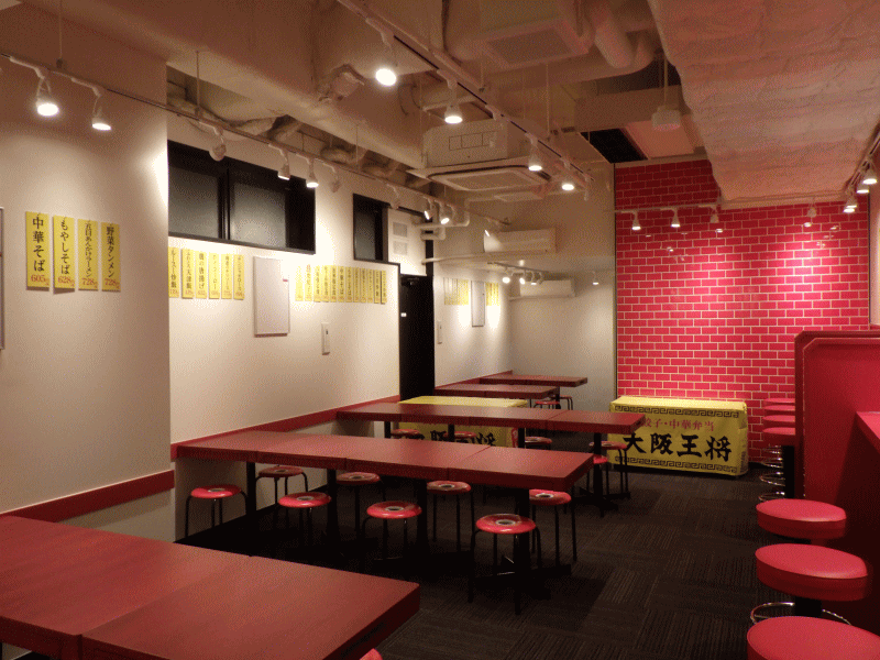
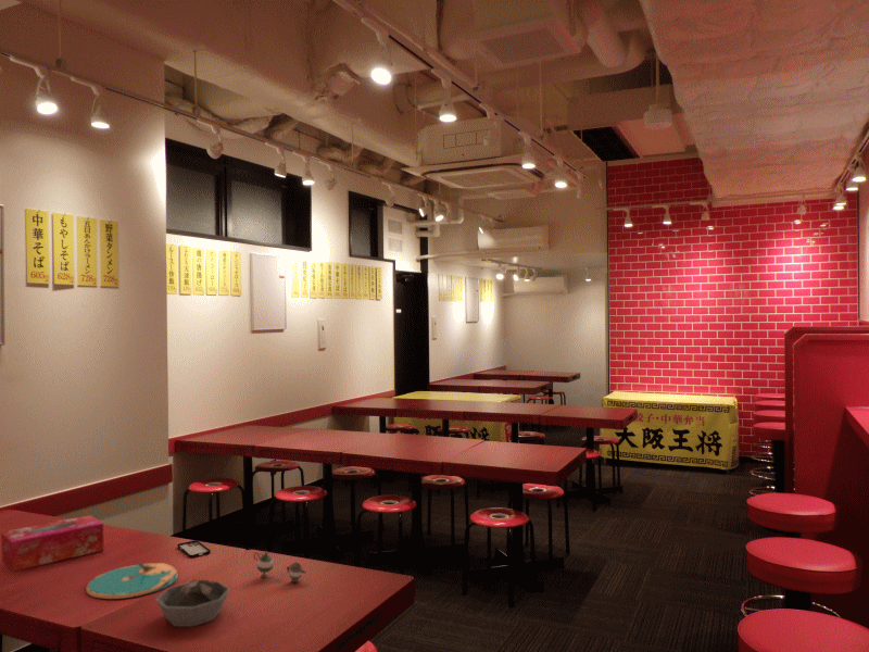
+ teapot [253,551,306,584]
+ smartphone [176,539,212,559]
+ plate [85,562,179,600]
+ tissue box [0,514,105,573]
+ bowl [154,579,231,627]
